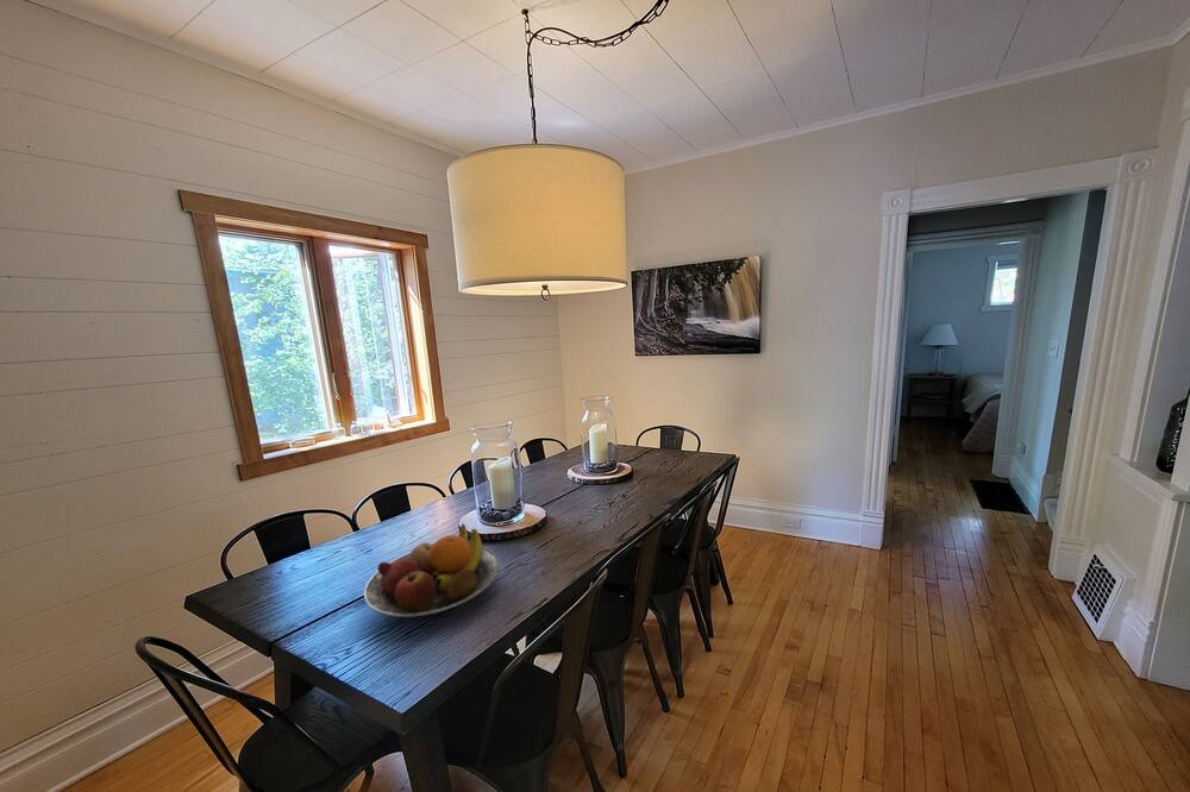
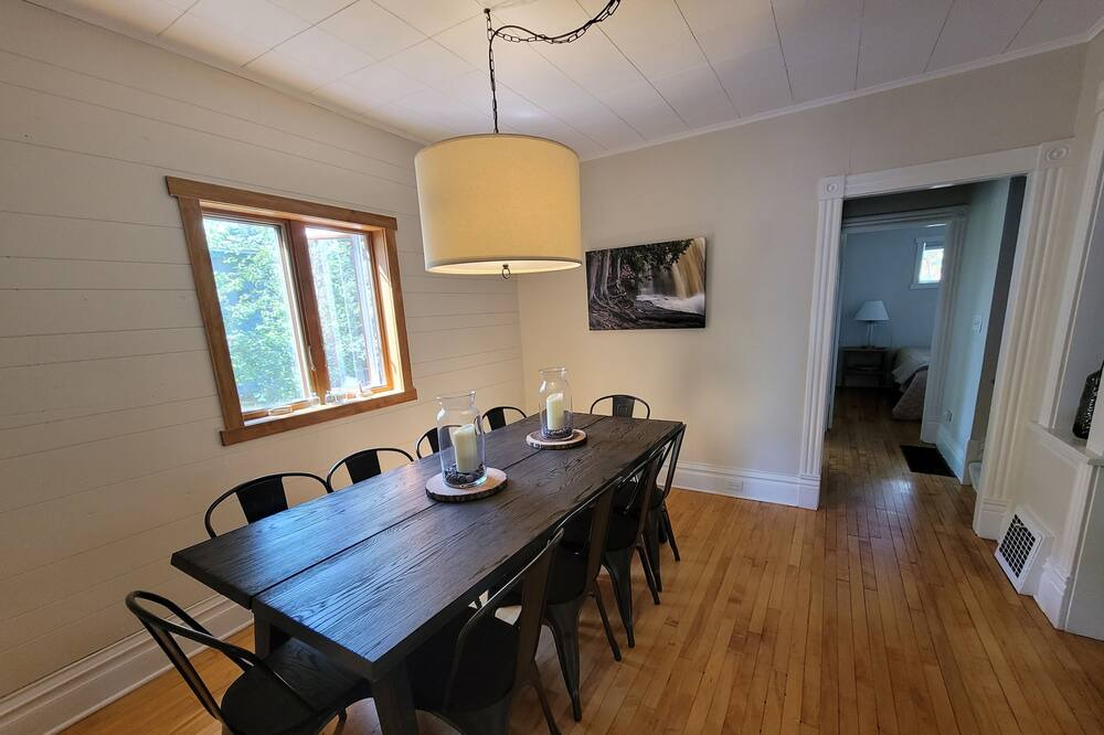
- fruit bowl [363,522,501,618]
